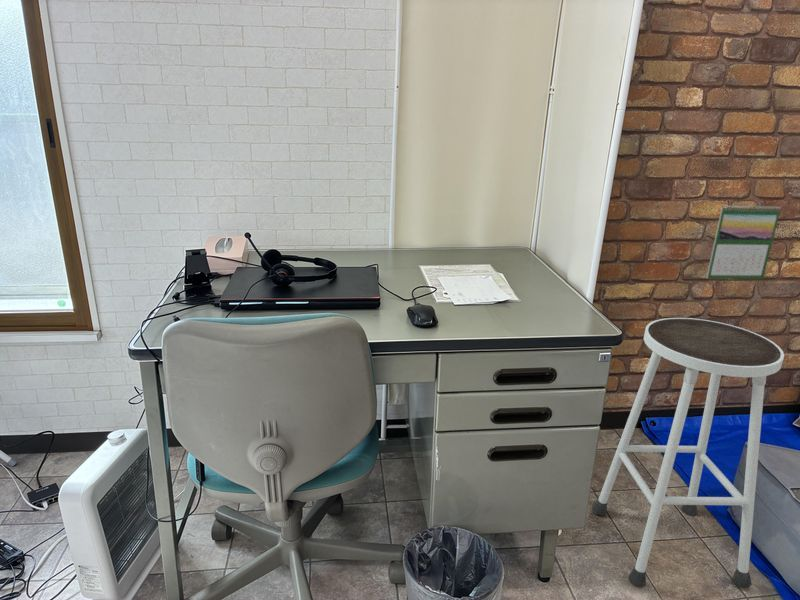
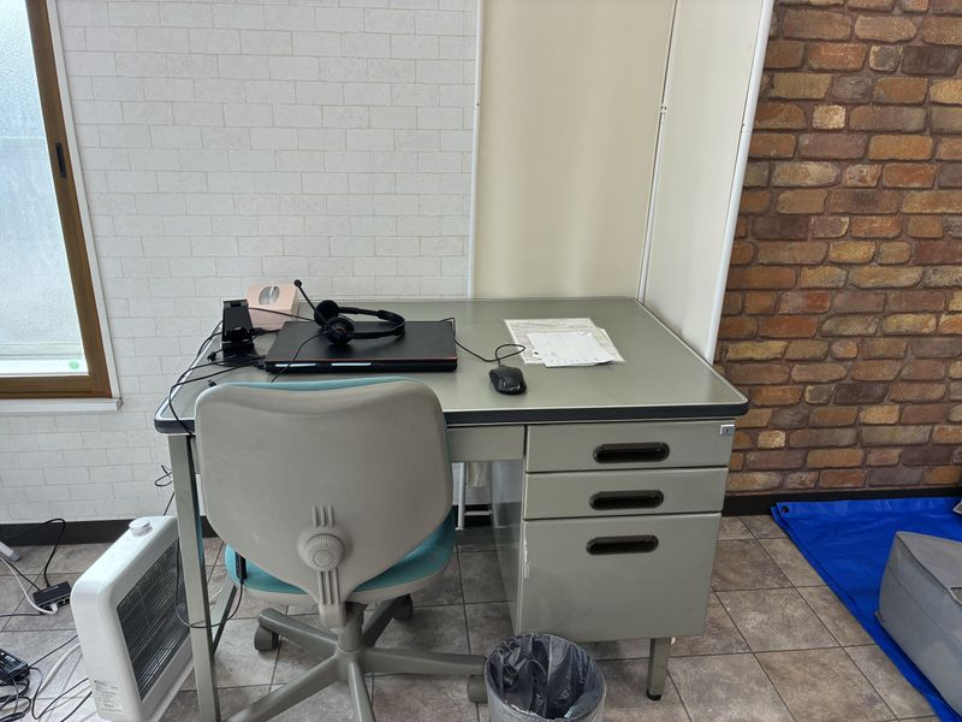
- stool [591,317,785,589]
- calendar [705,204,782,280]
